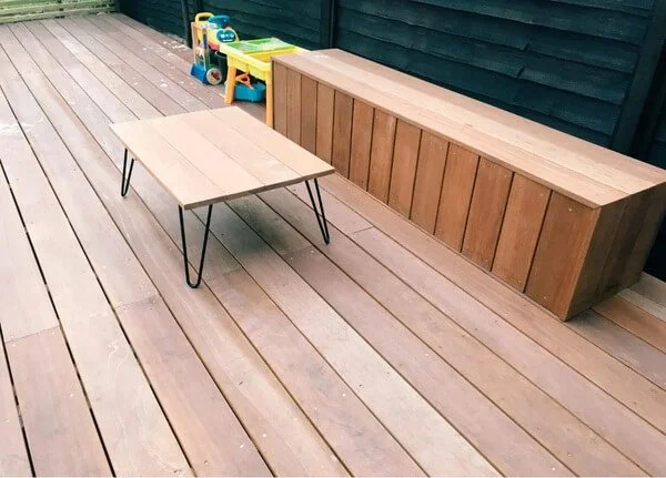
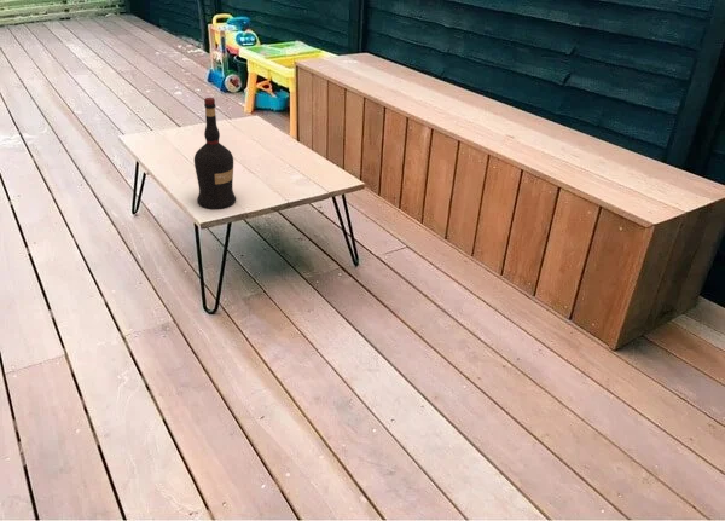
+ liquor [193,97,237,209]
